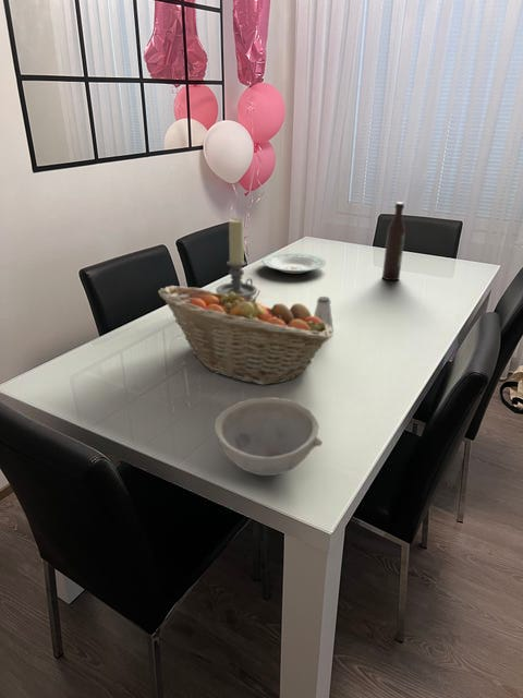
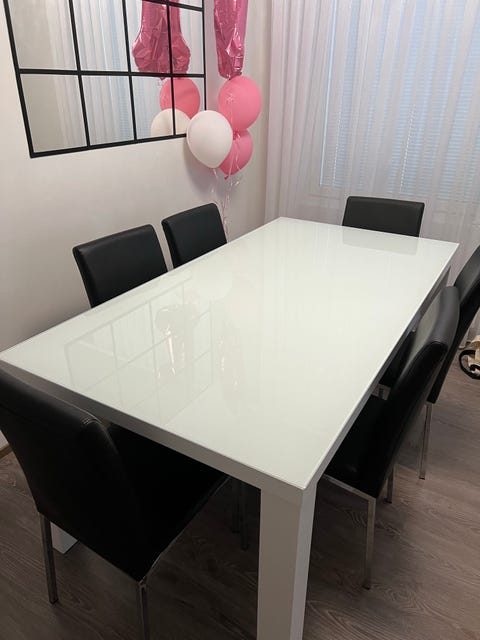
- bowl [212,396,324,477]
- candle holder [215,218,258,299]
- fruit basket [157,285,335,386]
- saltshaker [313,296,335,332]
- wine bottle [381,201,406,281]
- plate [260,252,327,275]
